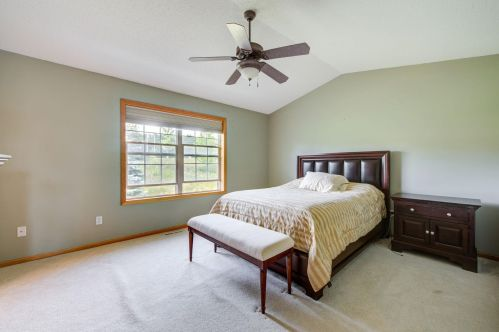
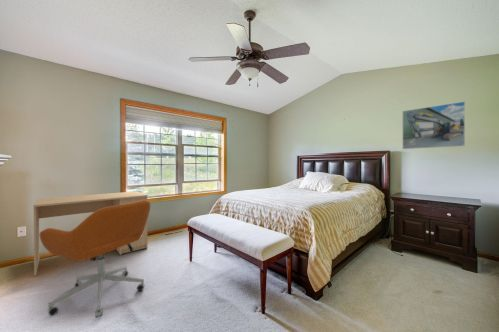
+ office chair [39,200,151,319]
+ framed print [402,101,466,150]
+ desk [32,190,149,277]
